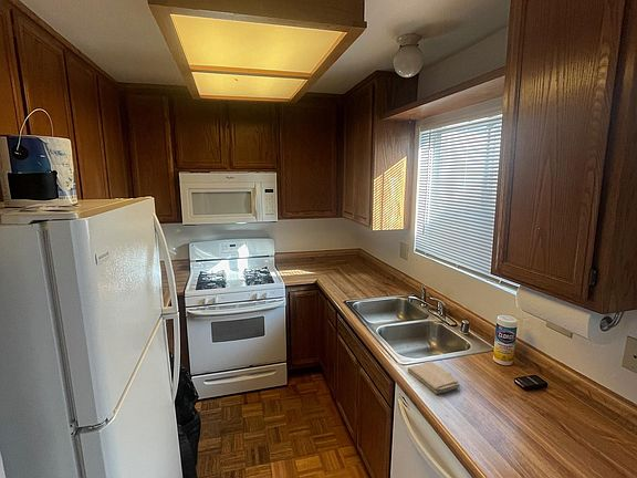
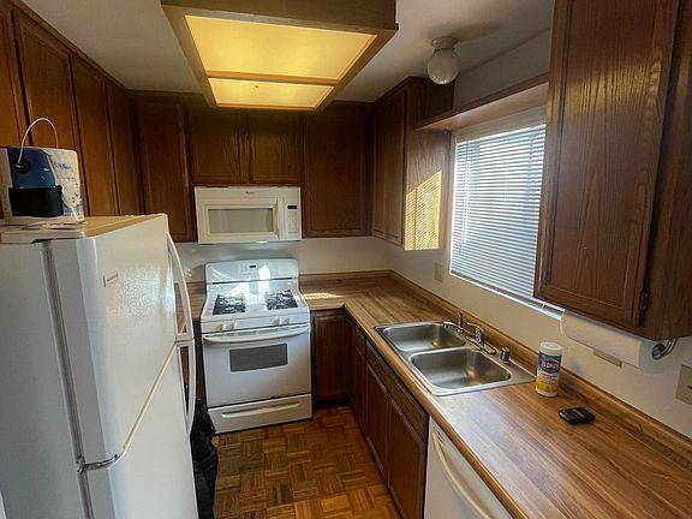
- washcloth [407,361,461,395]
